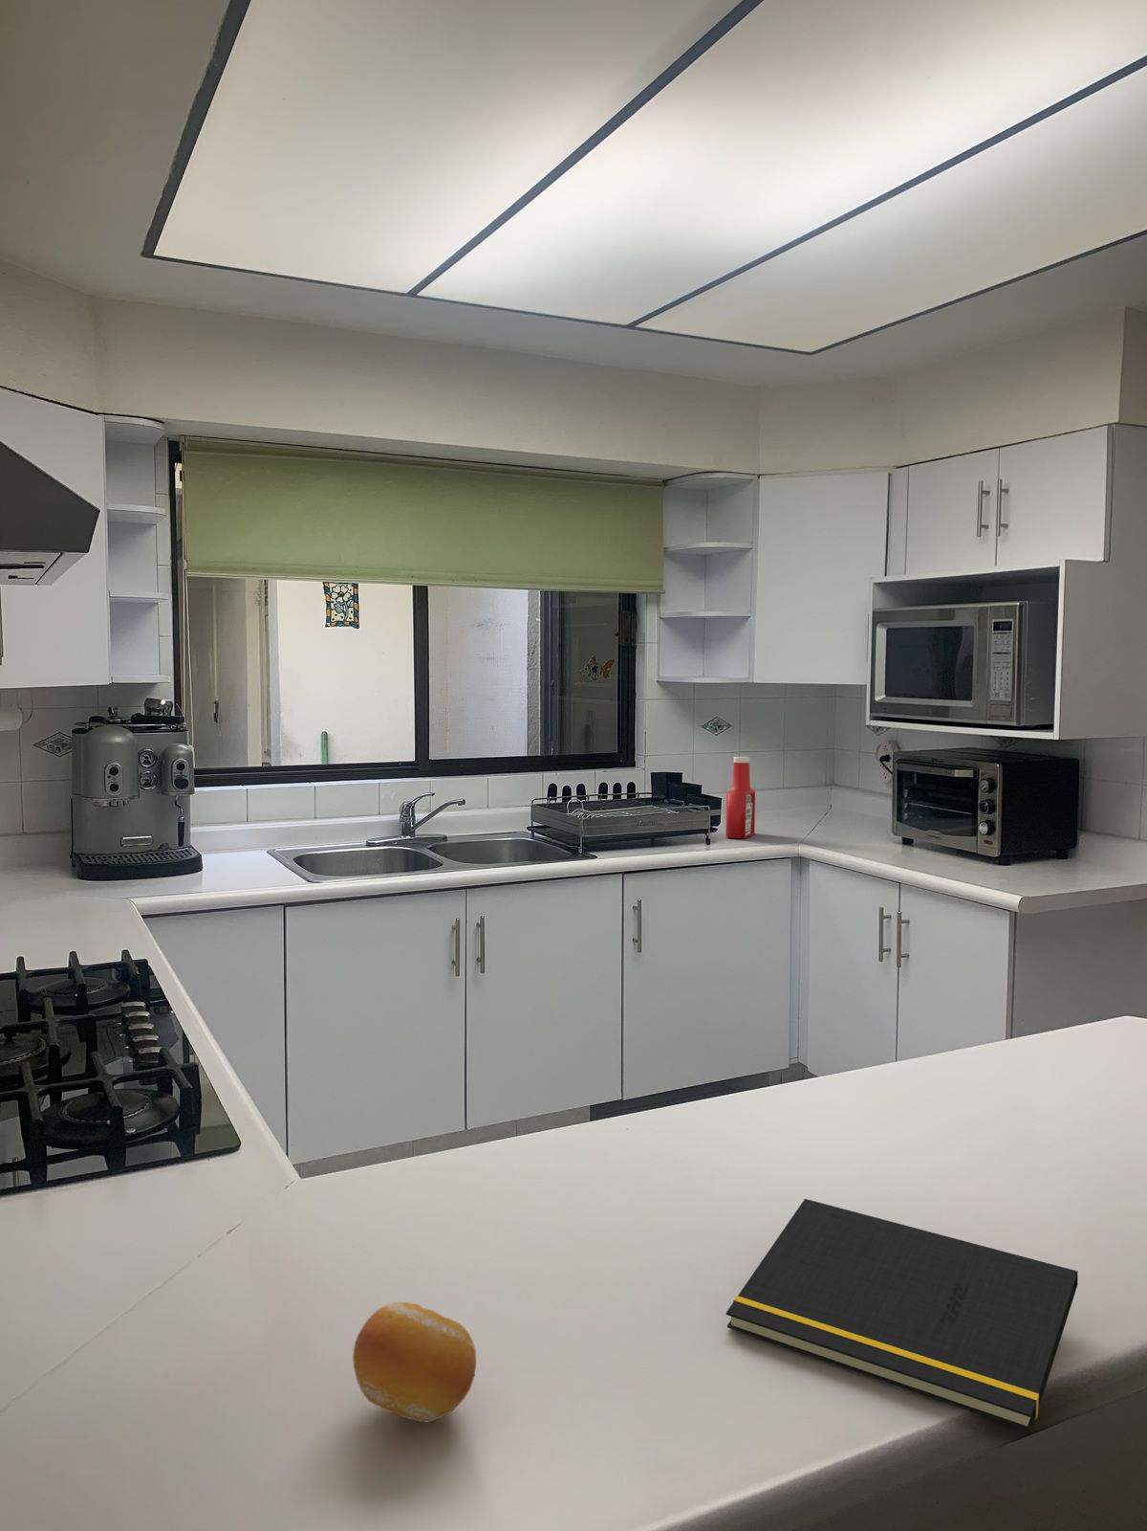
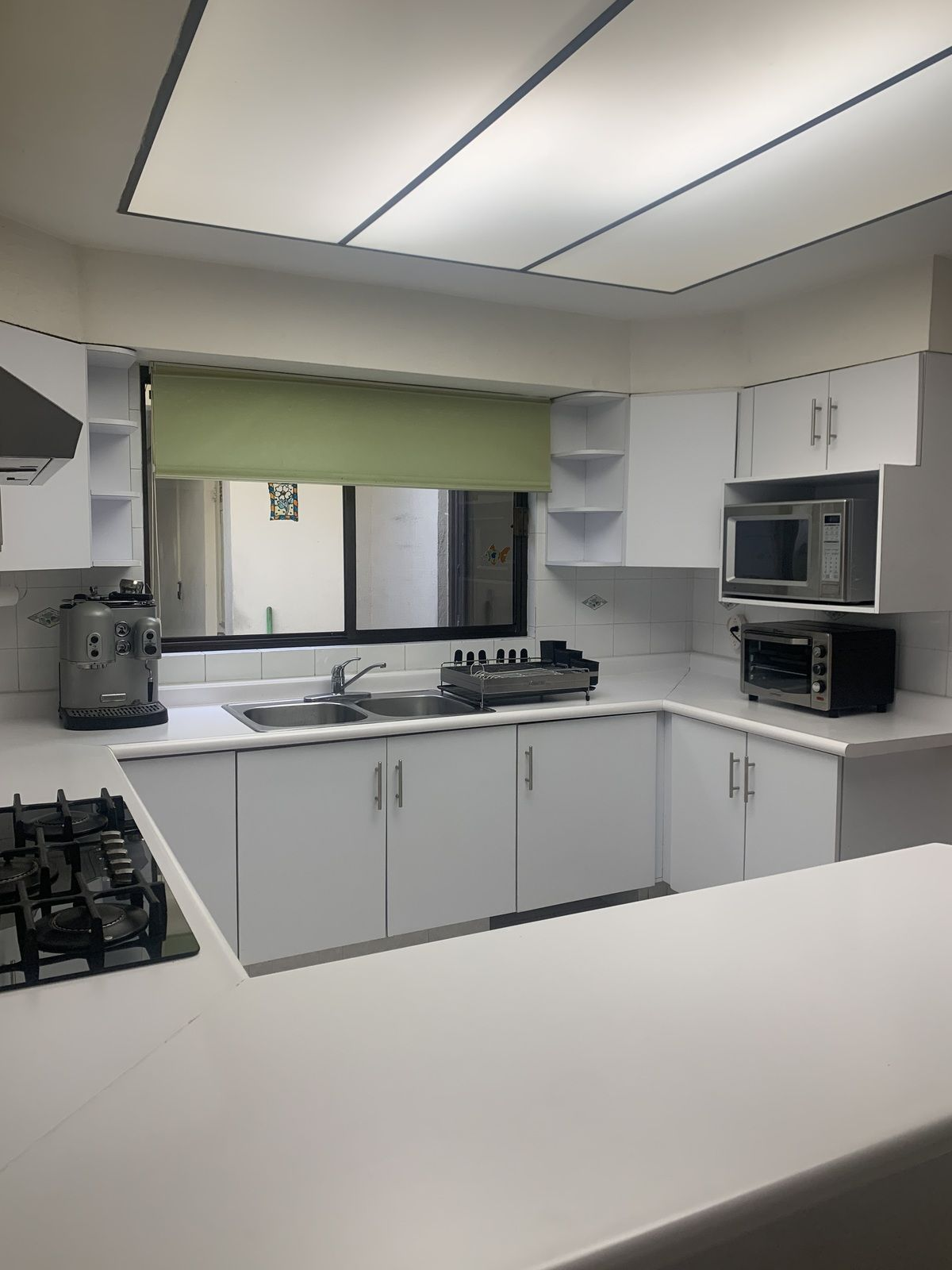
- notepad [725,1198,1080,1432]
- soap bottle [724,756,757,839]
- fruit [352,1301,477,1423]
